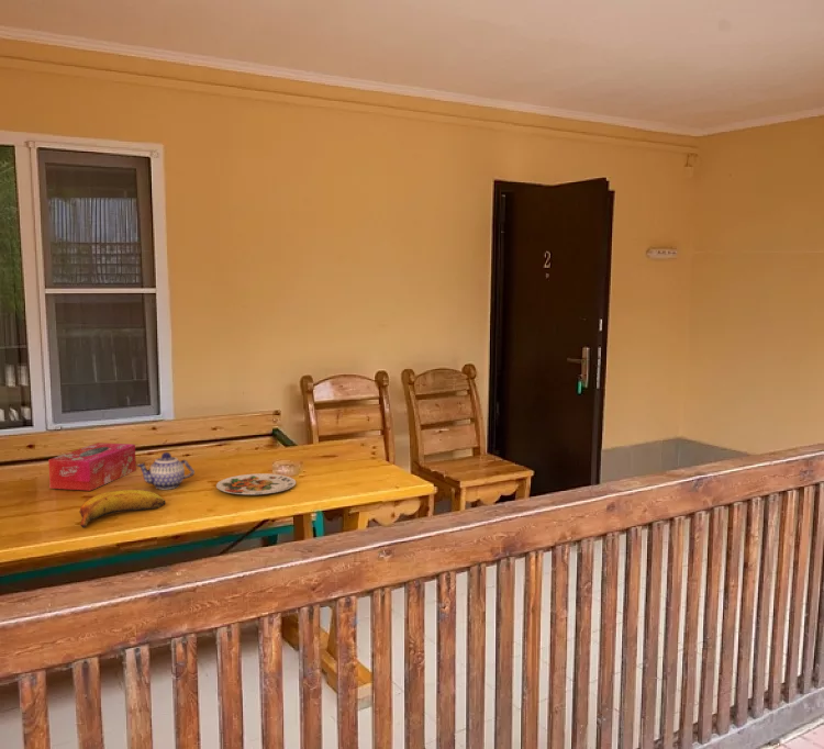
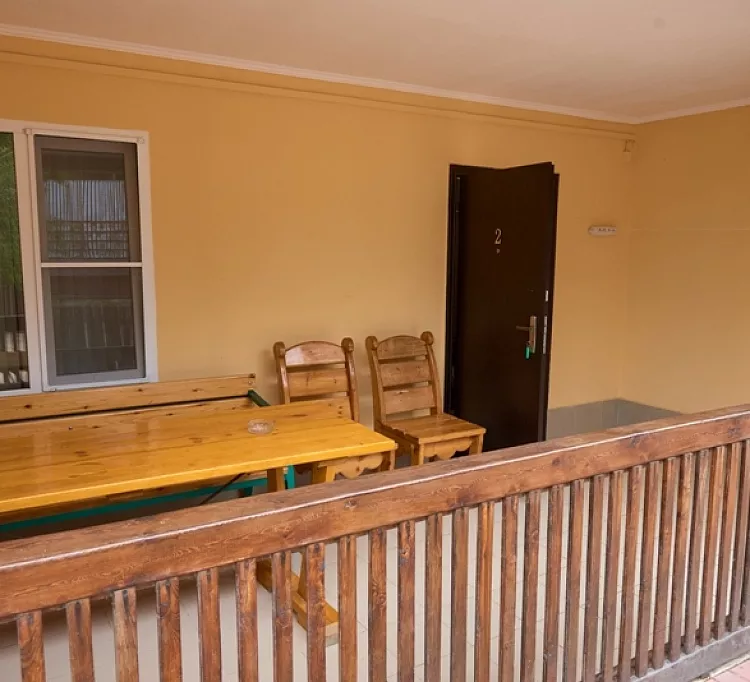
- tissue box [47,441,137,492]
- fruit [78,489,166,528]
- plate [215,472,297,495]
- teapot [136,451,196,490]
